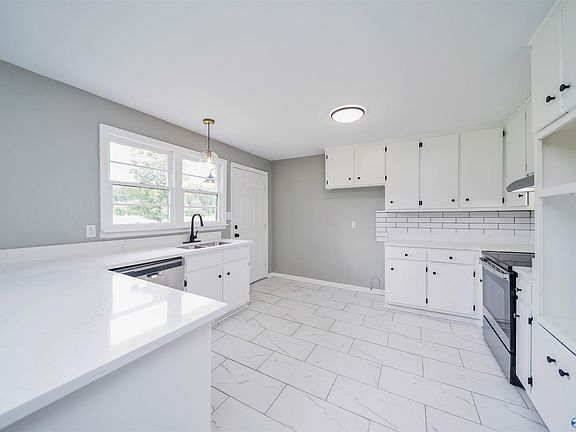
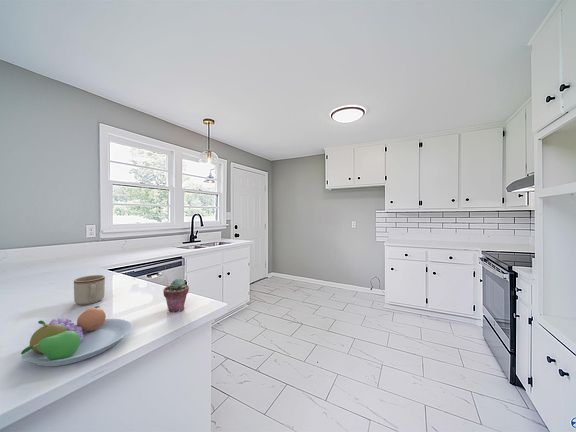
+ potted succulent [162,278,190,313]
+ mug [73,274,106,306]
+ fruit bowl [20,305,132,367]
